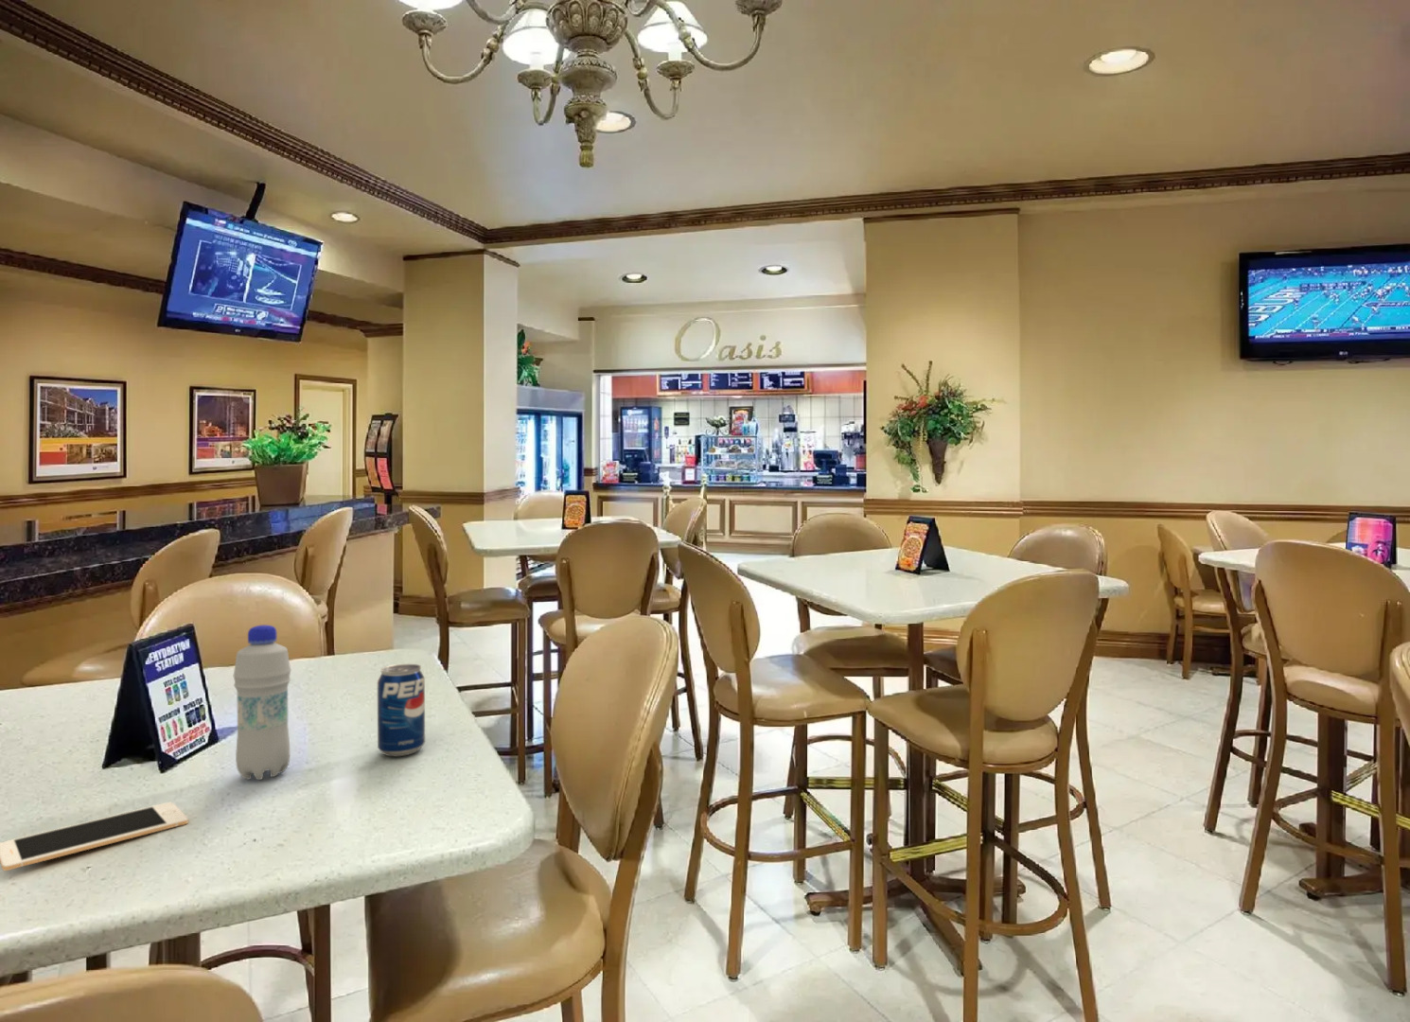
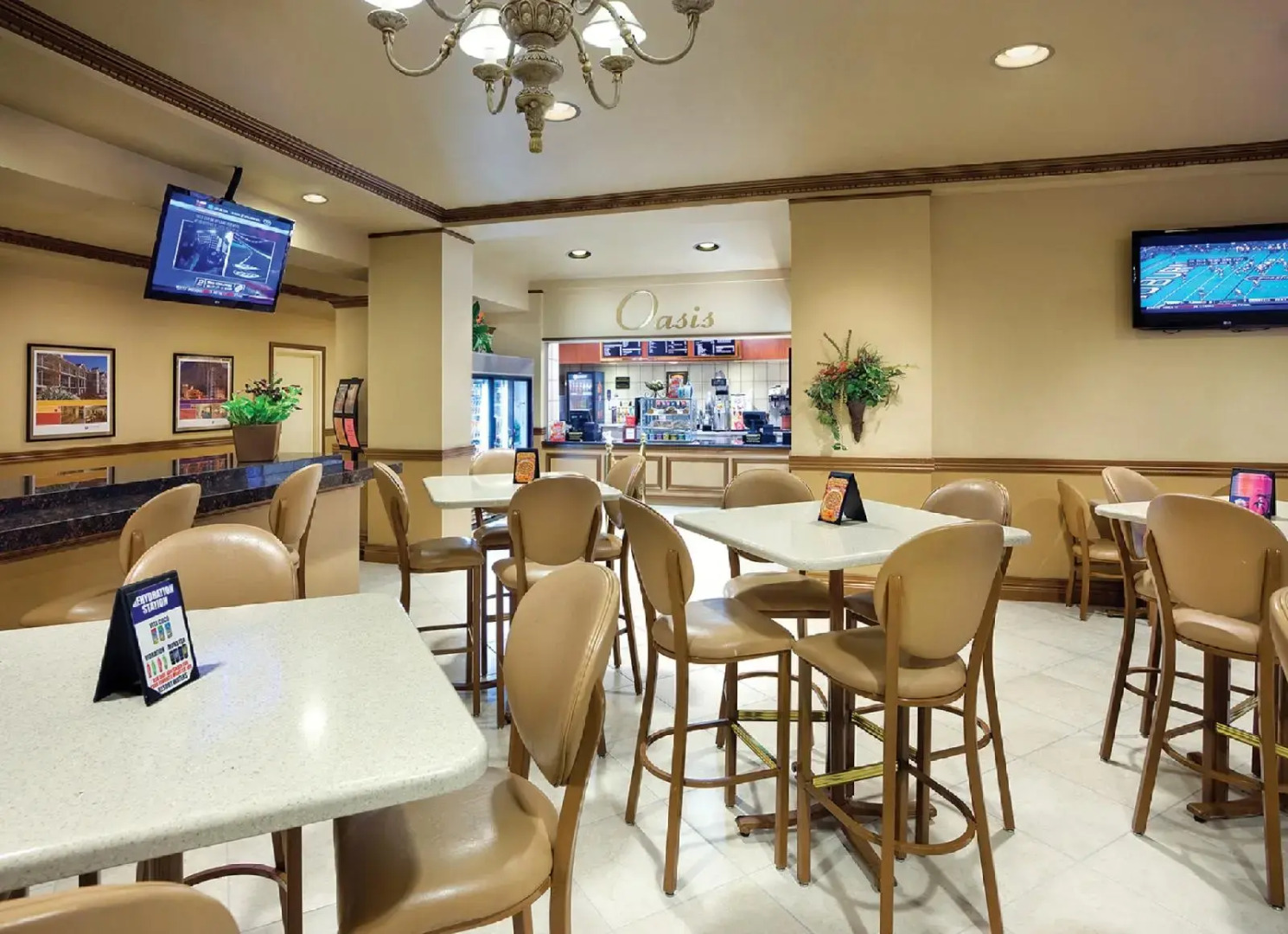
- soda can [377,663,426,757]
- cell phone [0,801,189,871]
- bottle [233,625,292,780]
